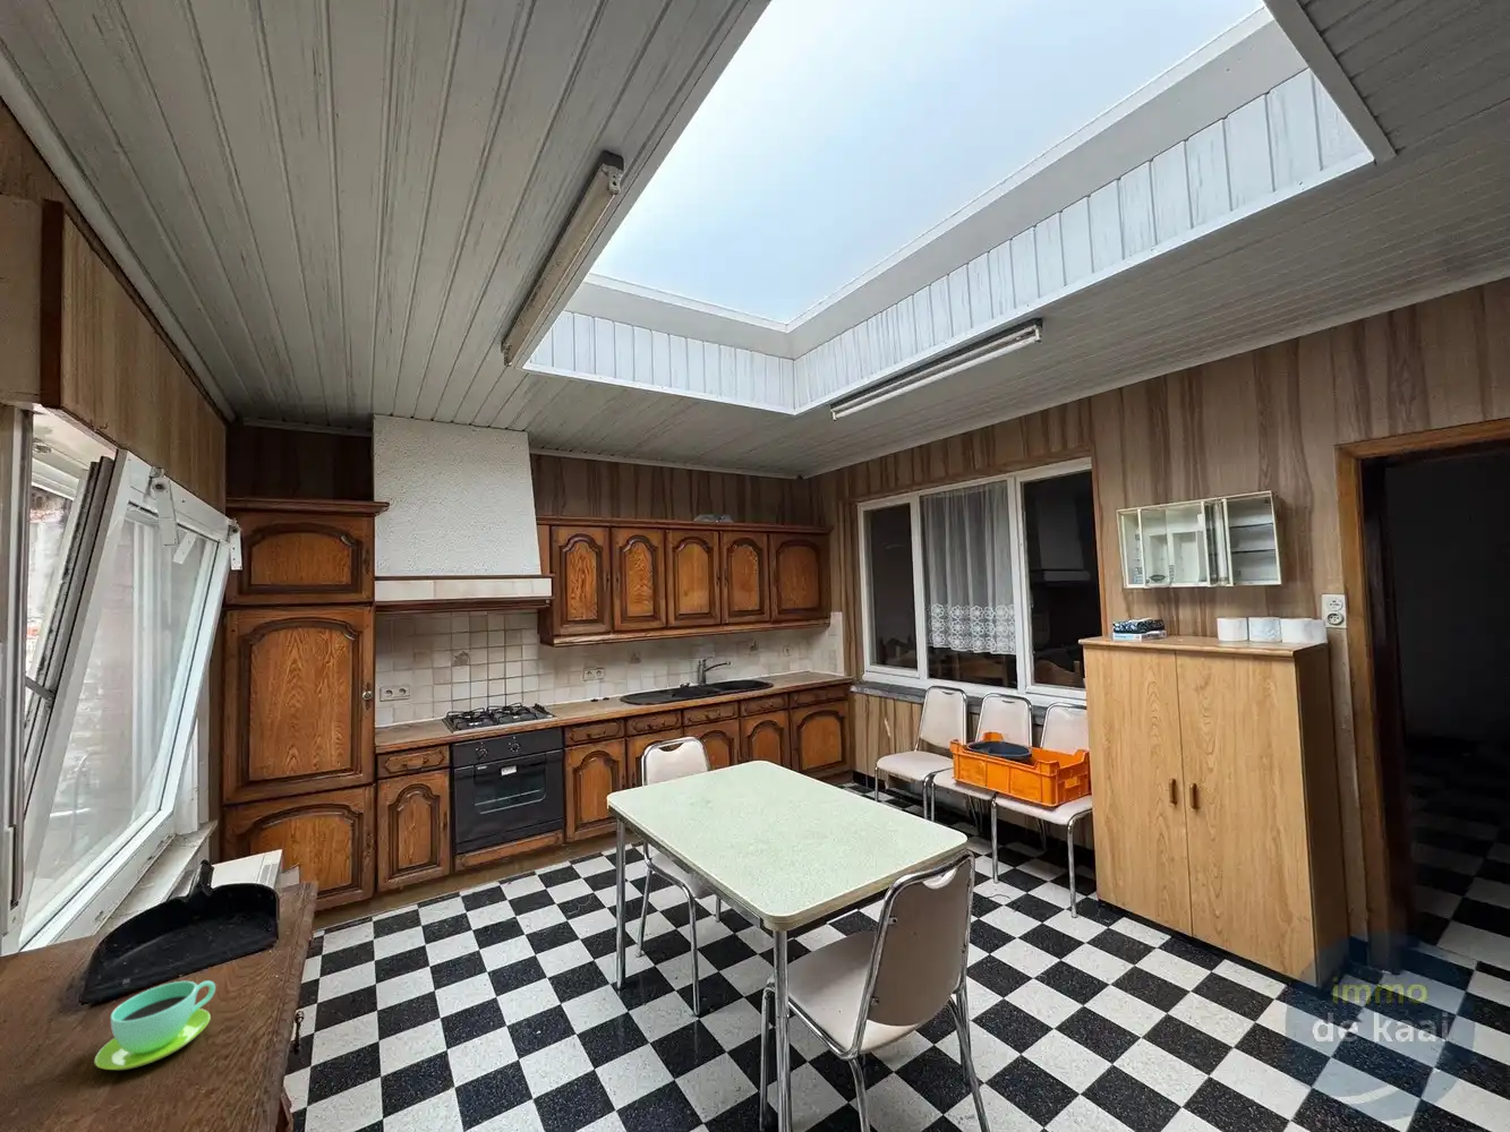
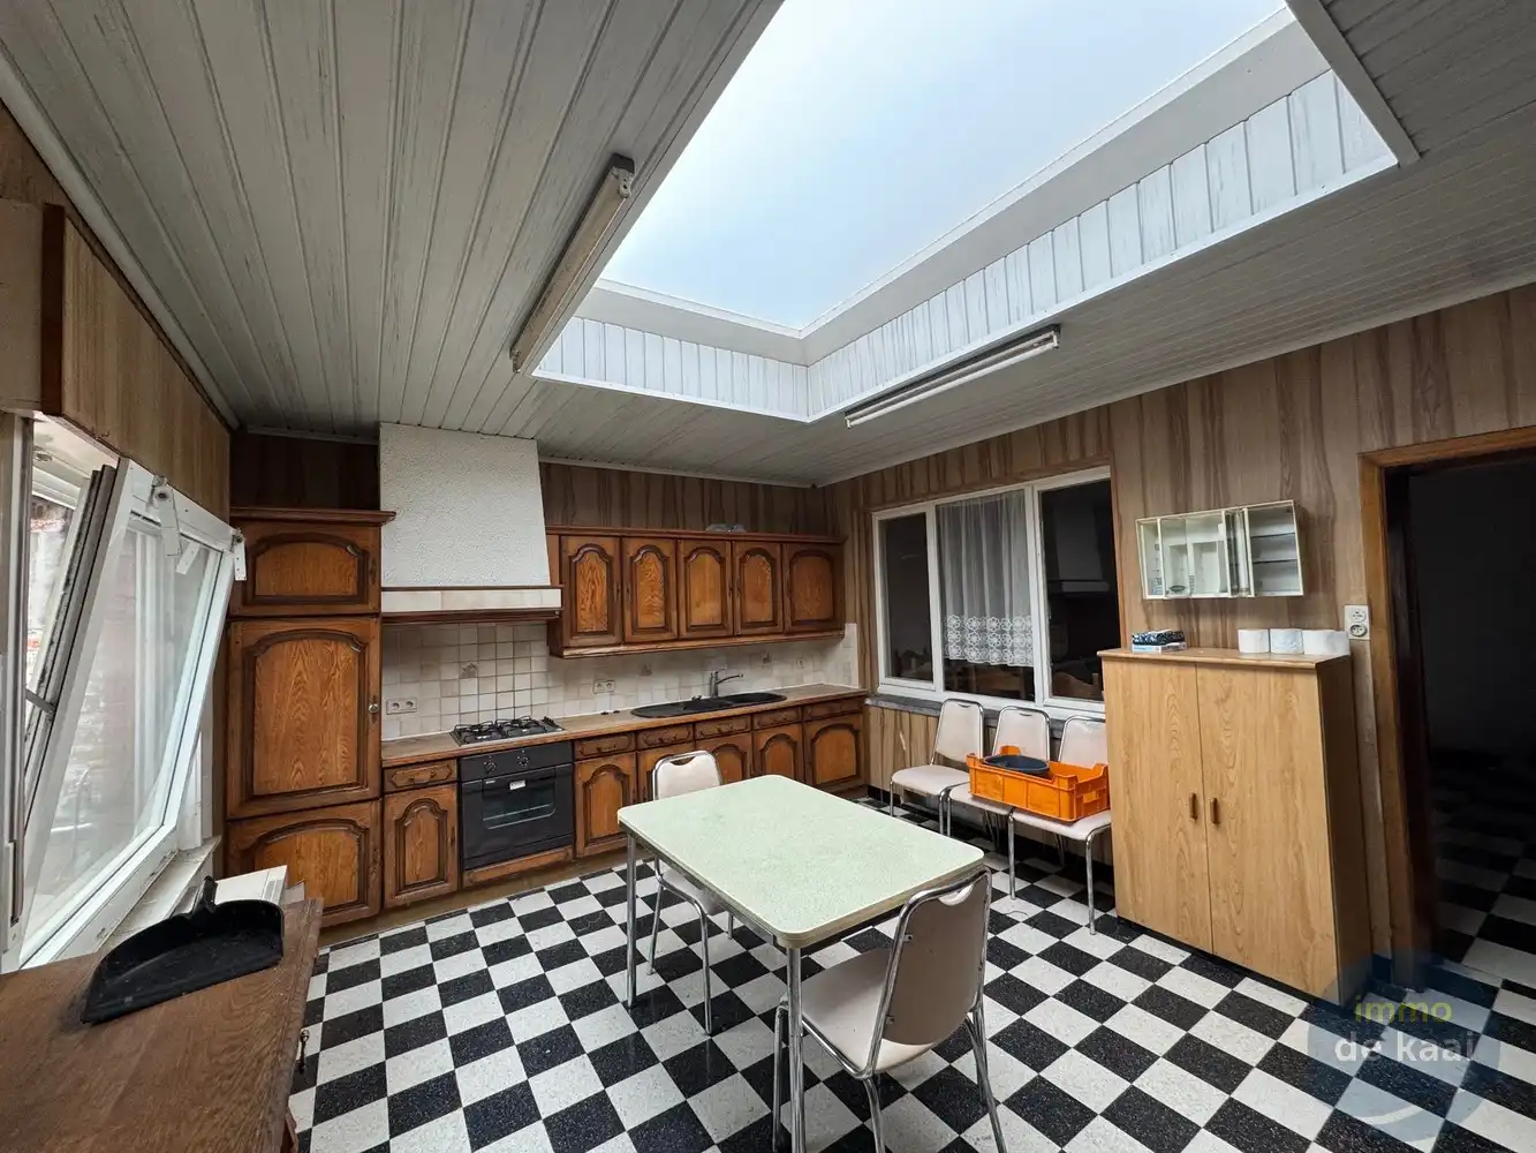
- cup [93,979,217,1071]
